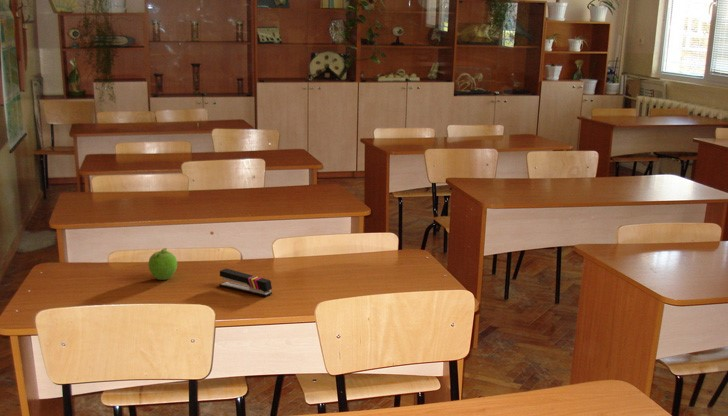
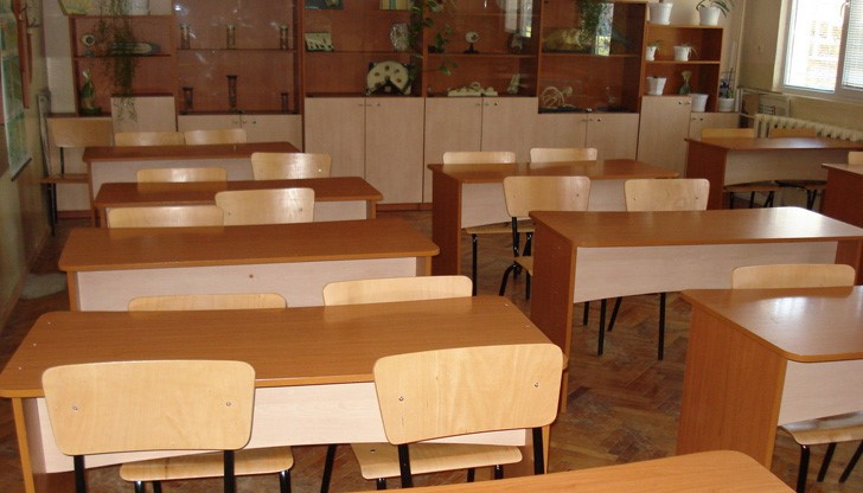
- stapler [218,268,273,297]
- fruit [147,247,178,281]
